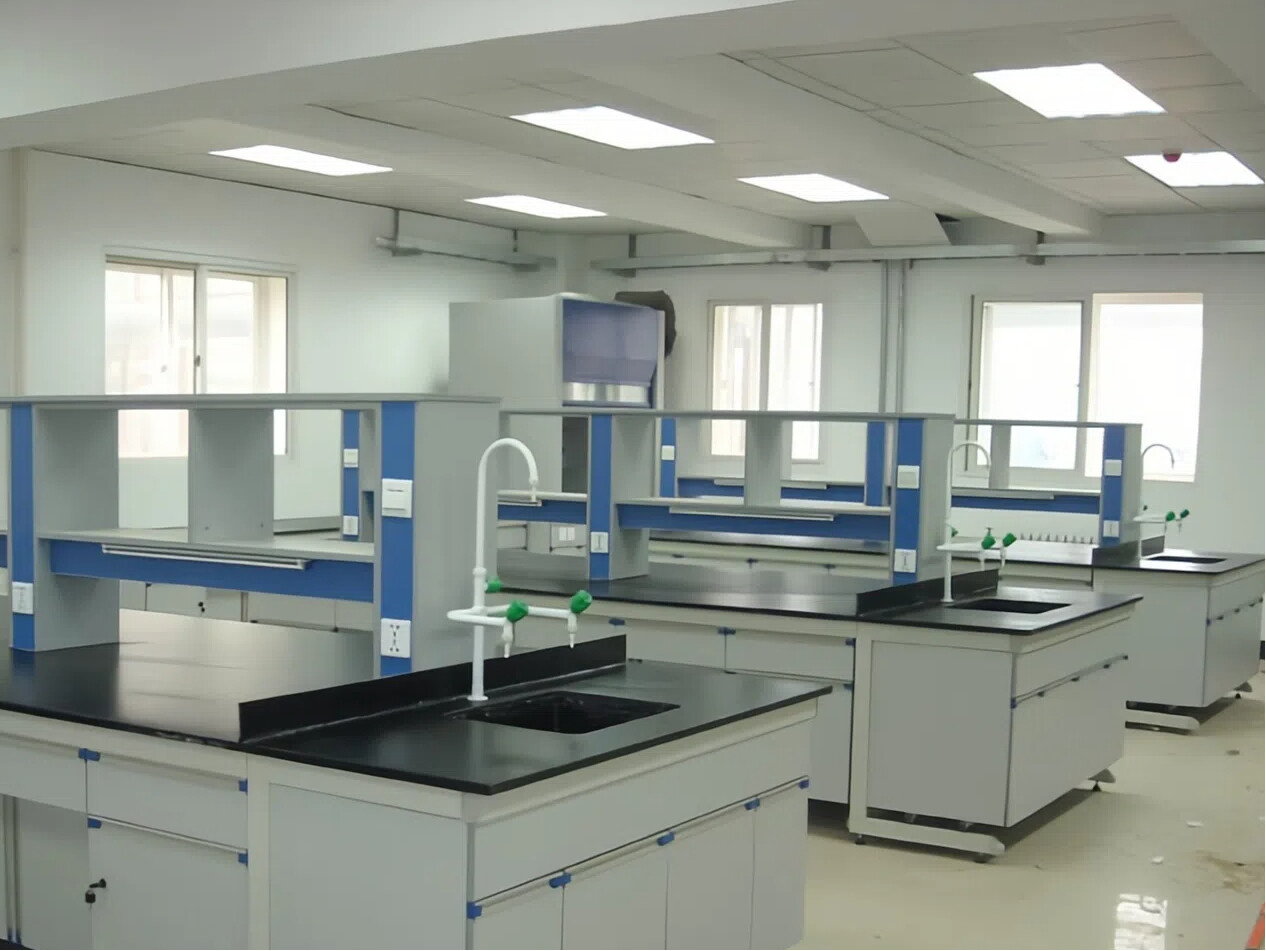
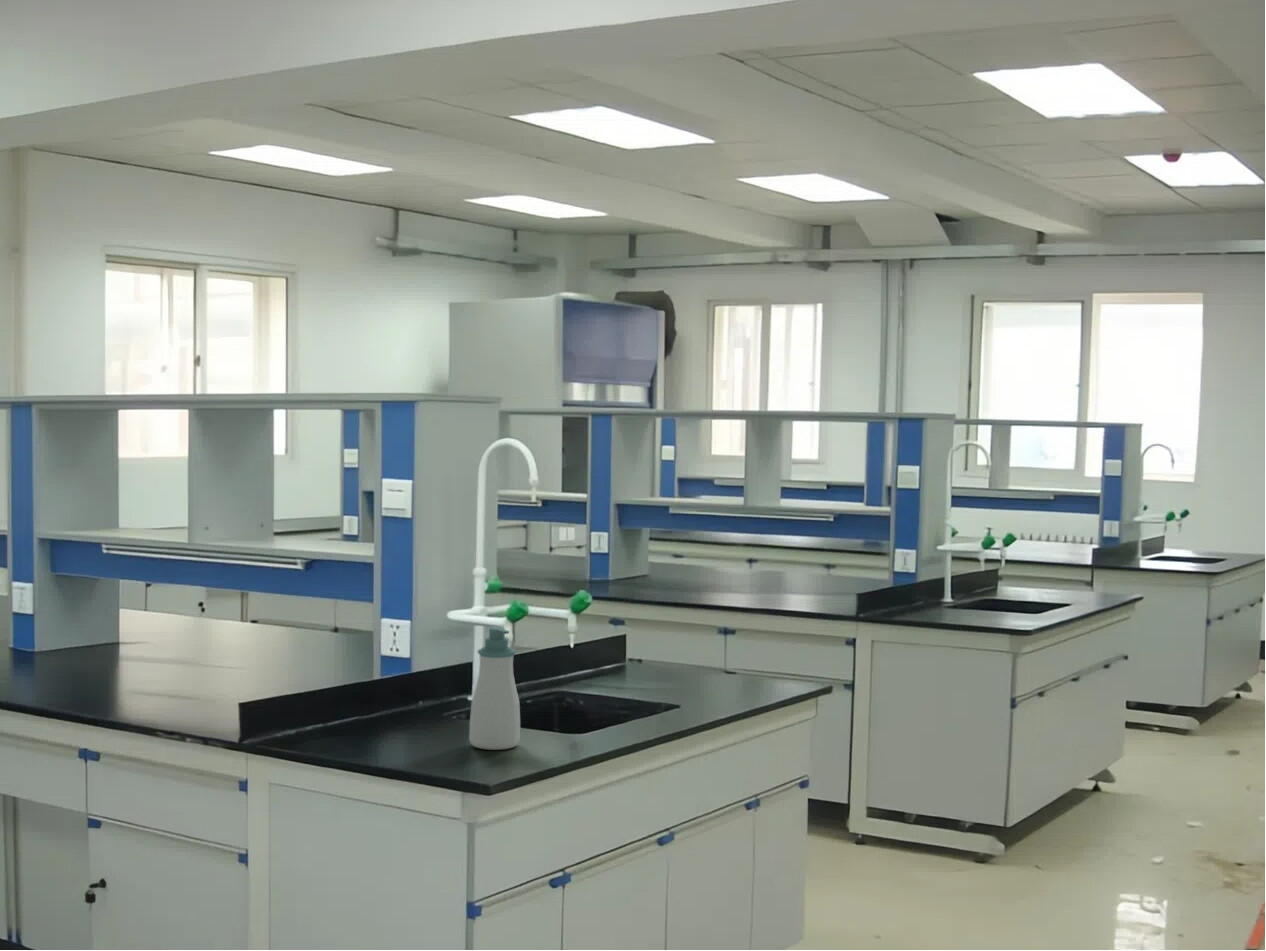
+ soap bottle [468,626,521,751]
